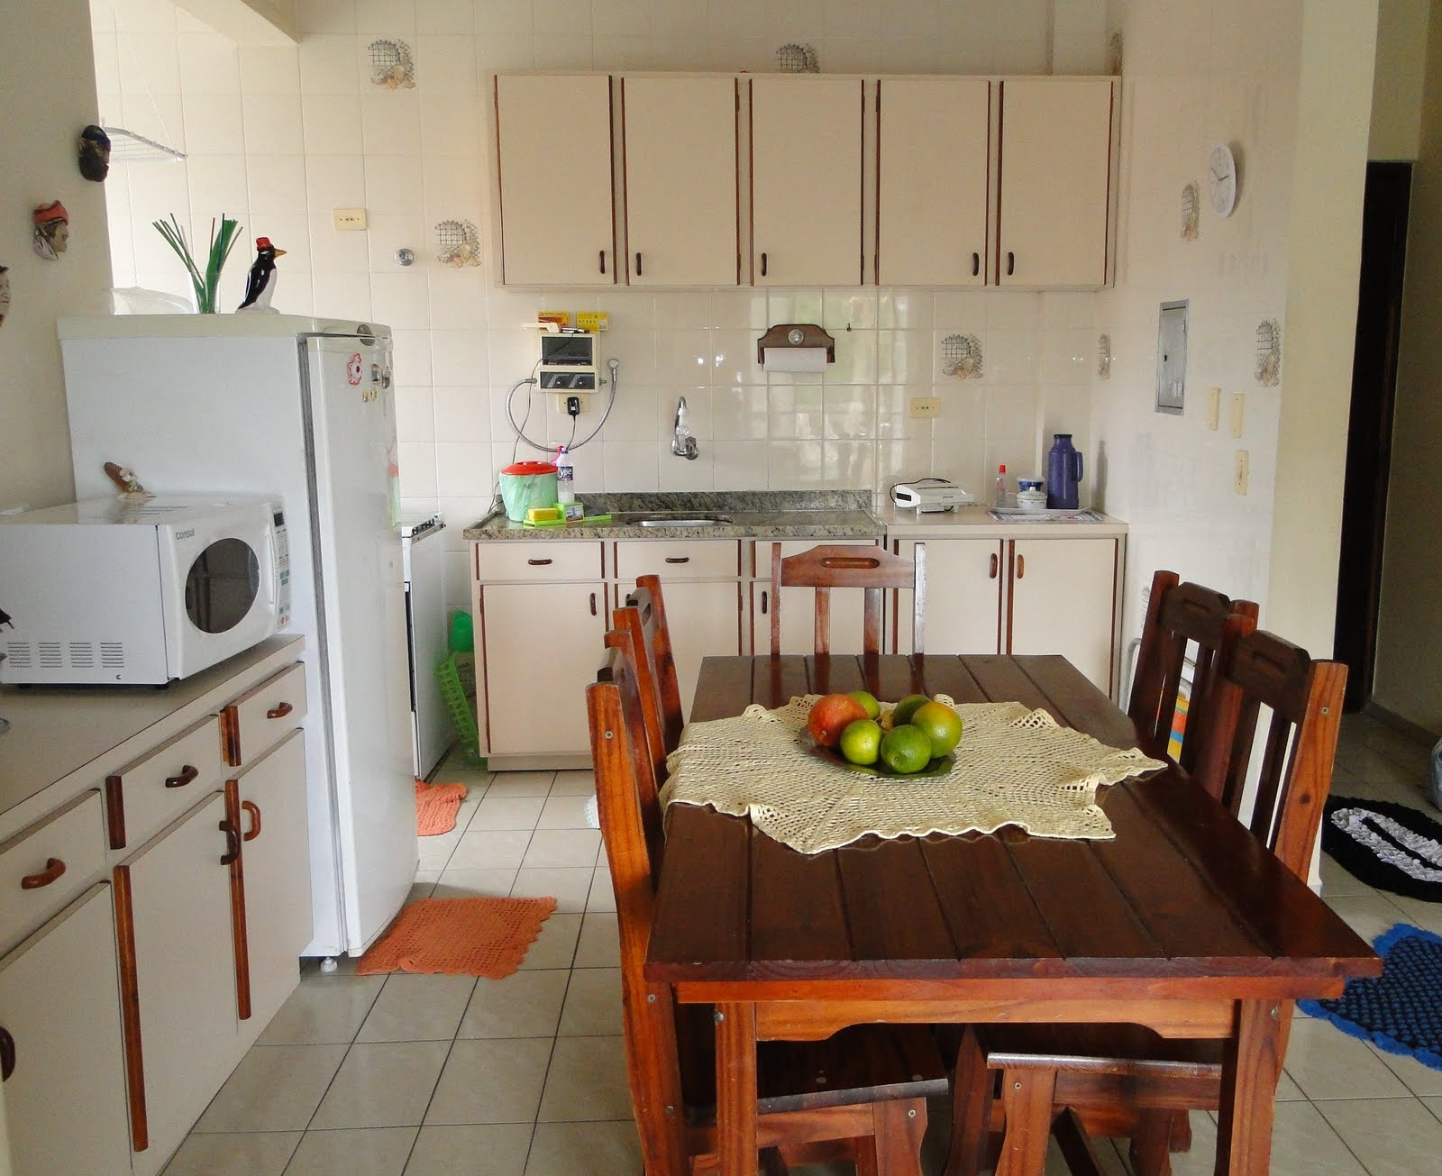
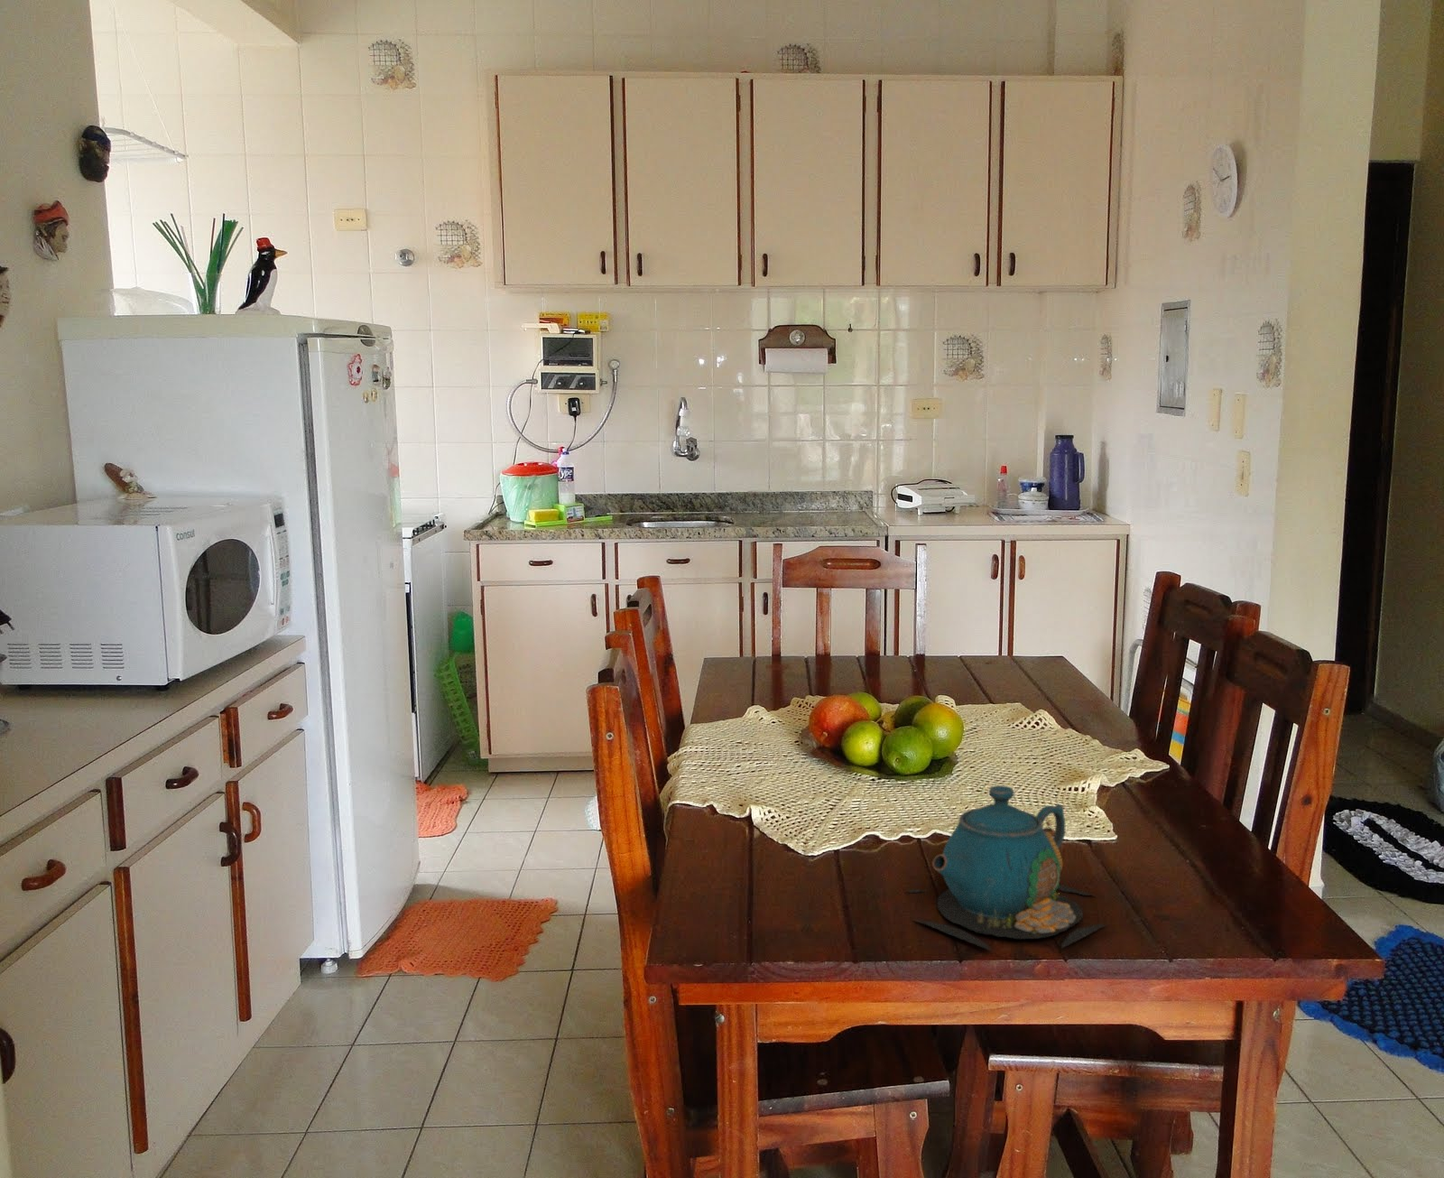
+ teapot [904,785,1109,952]
